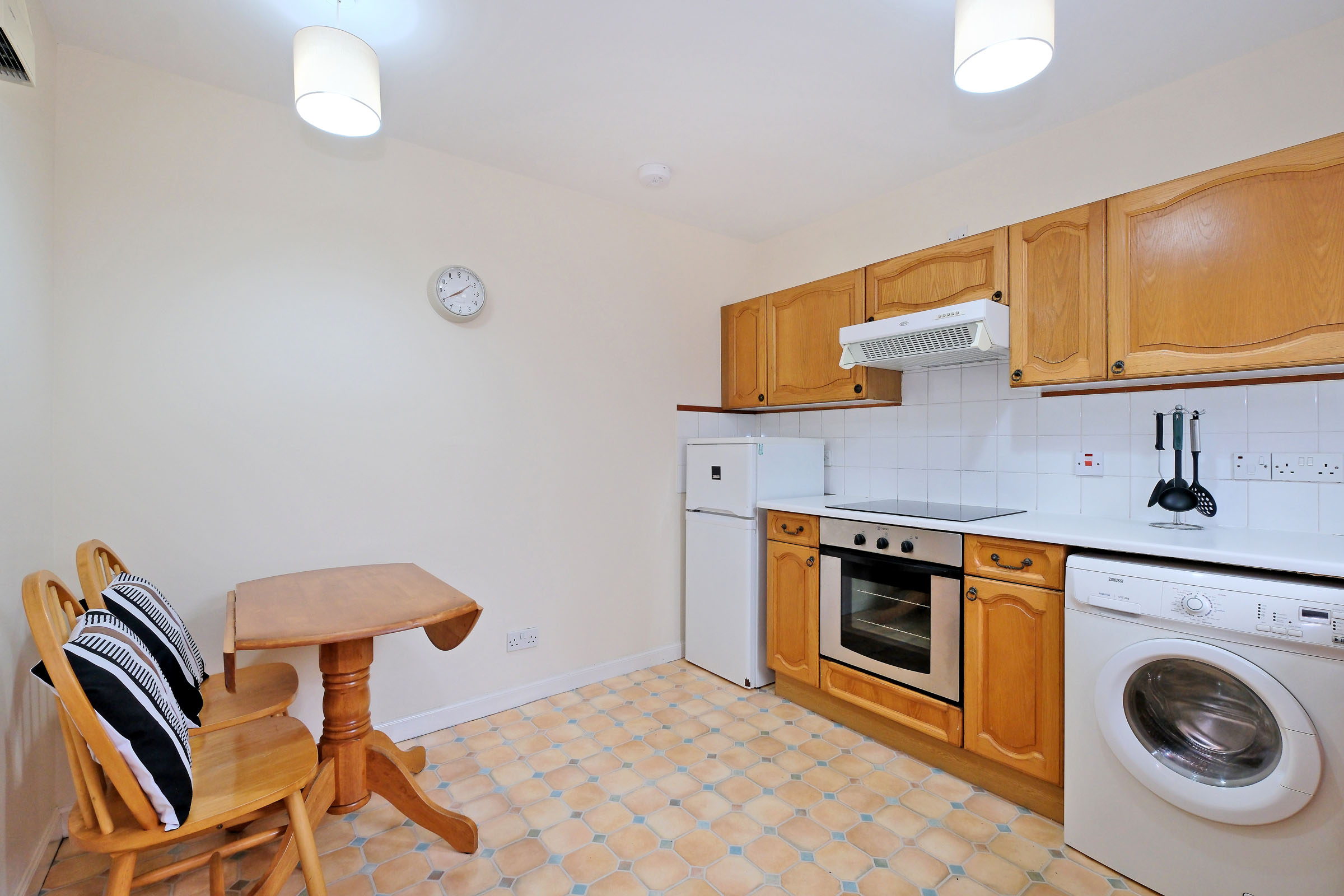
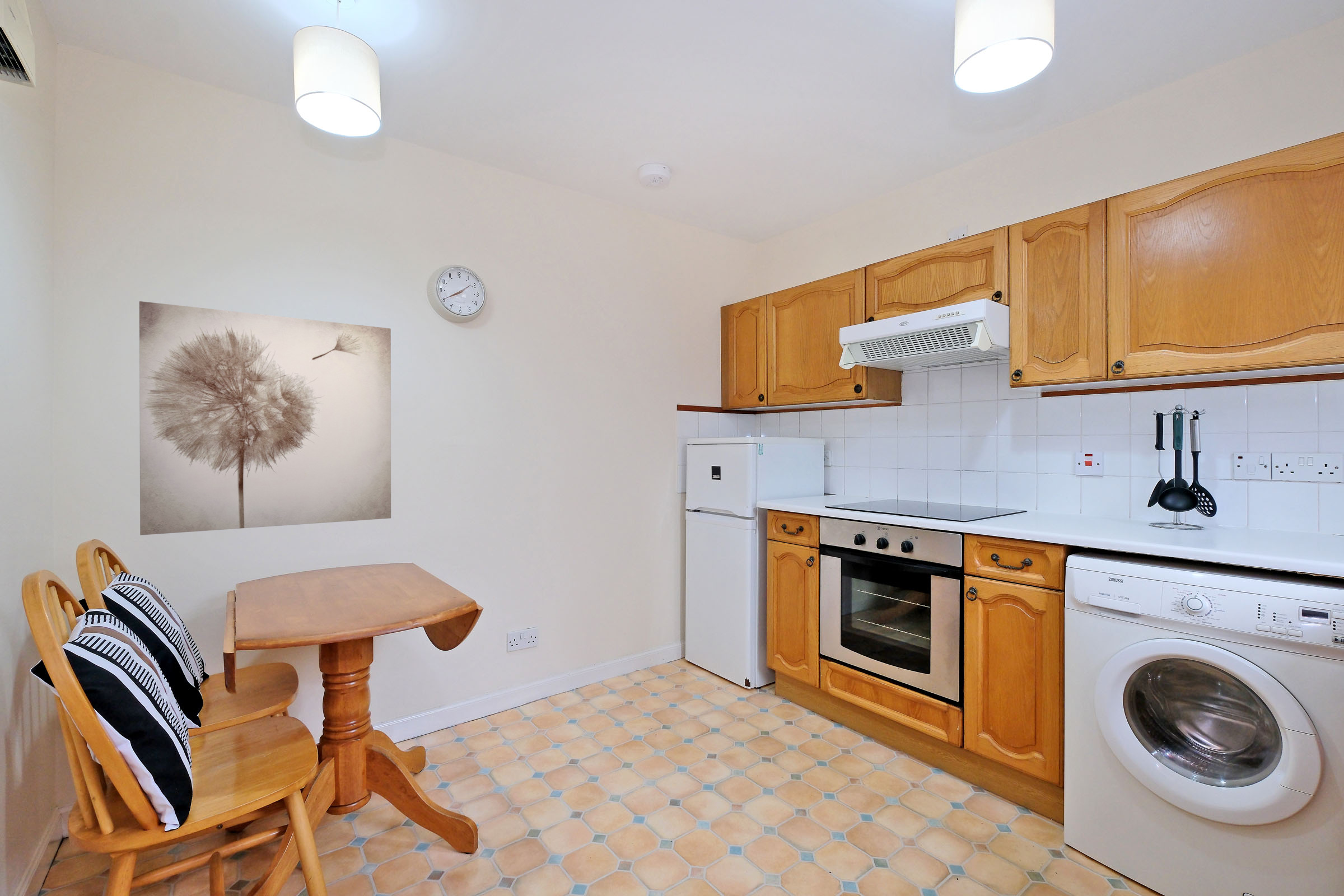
+ wall art [139,301,391,536]
